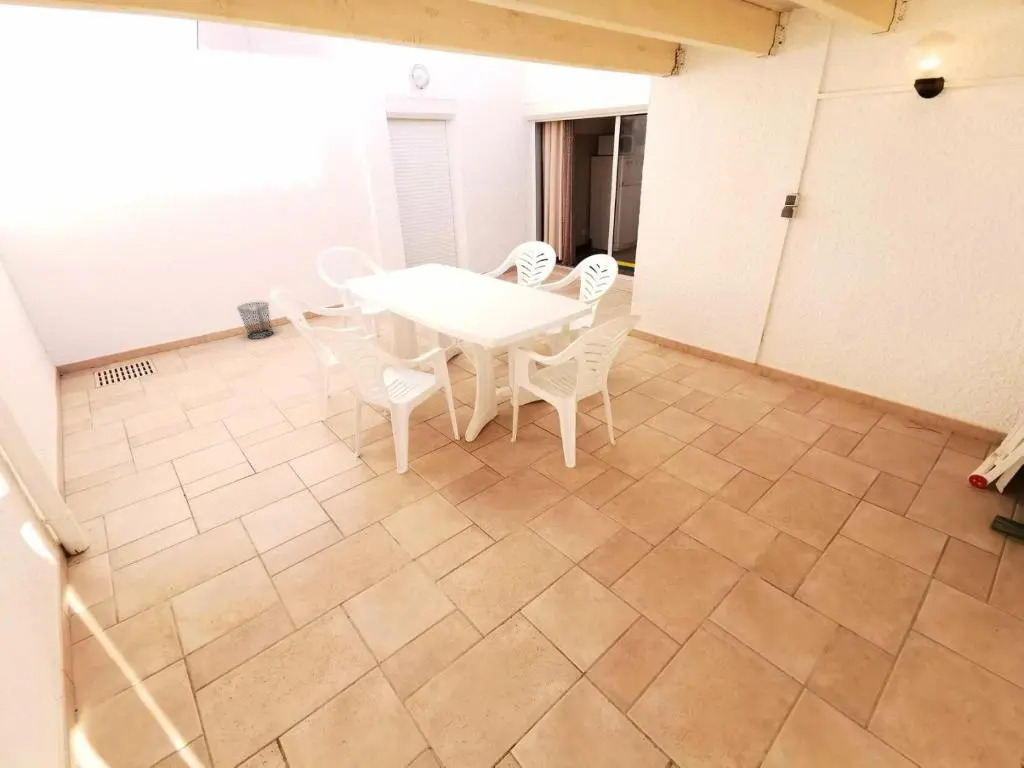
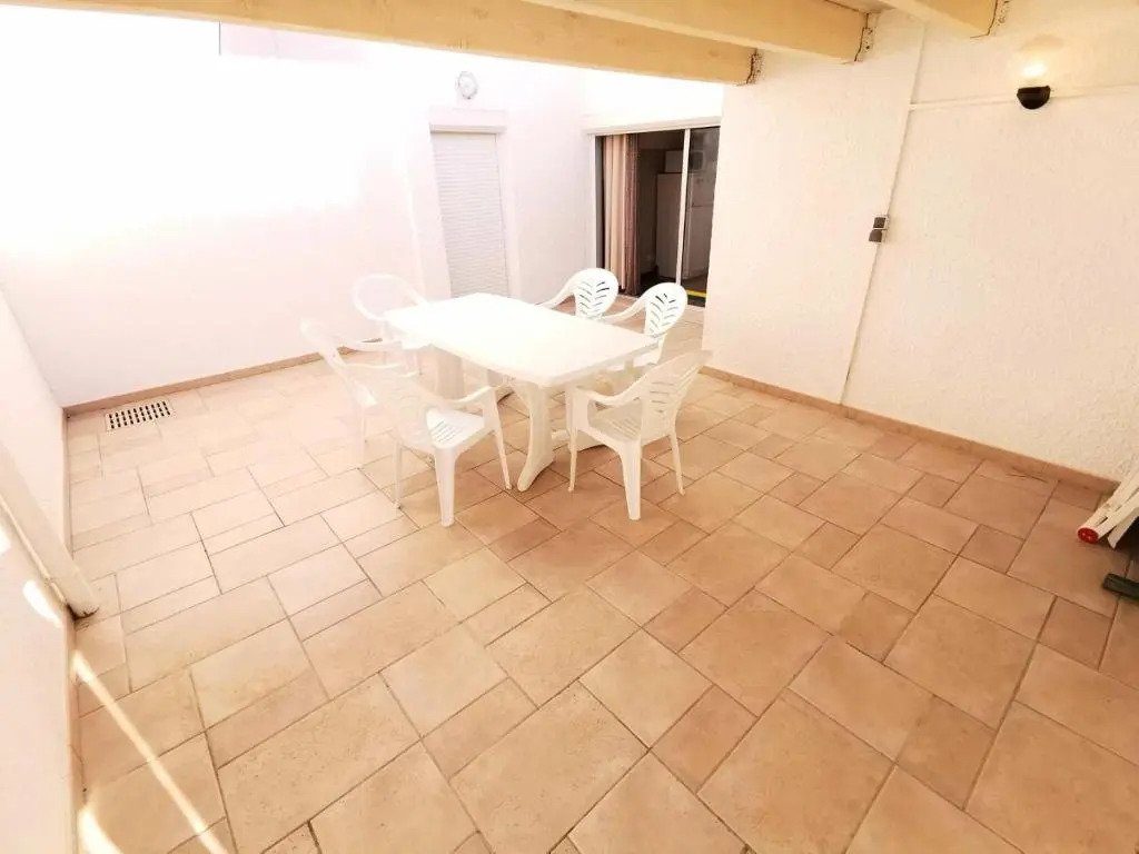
- waste bin [236,301,275,340]
